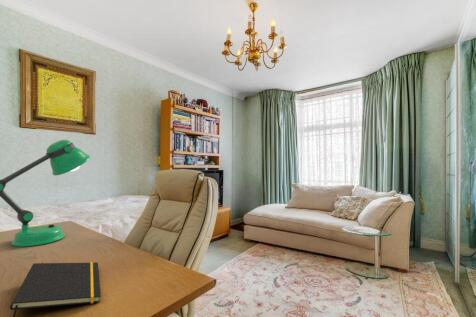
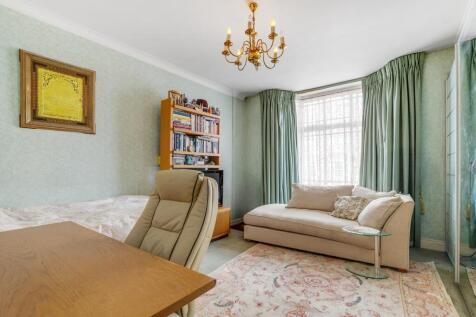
- notepad [9,261,102,317]
- desk lamp [0,139,91,248]
